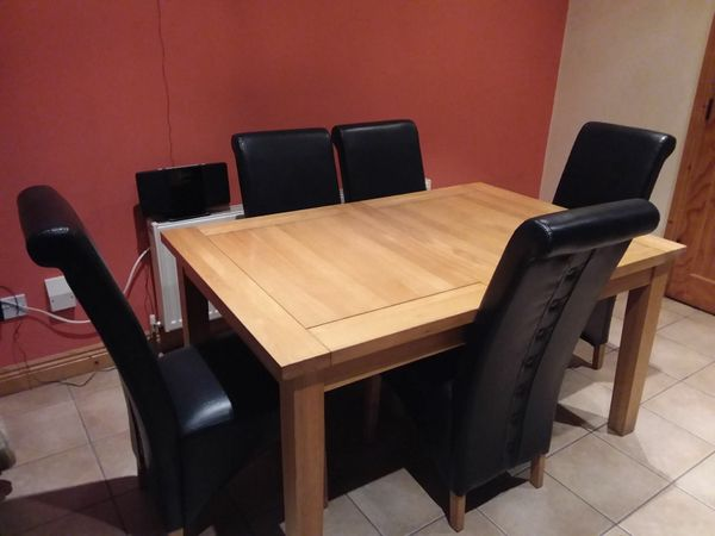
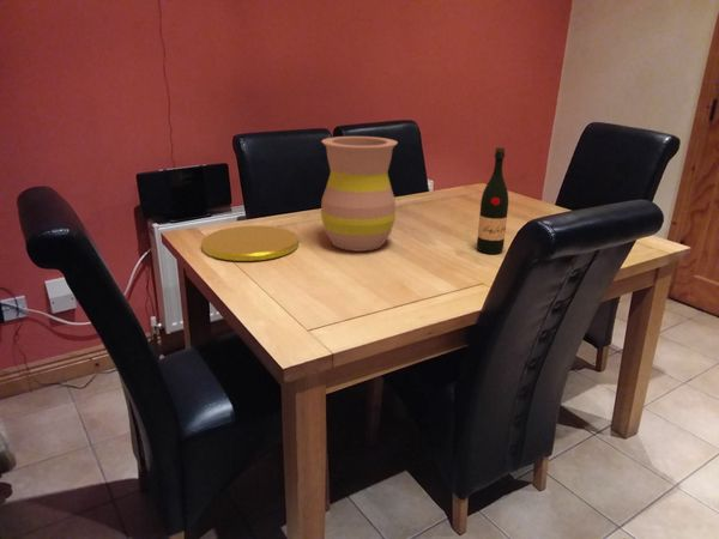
+ plate [200,224,300,262]
+ wine bottle [476,146,509,255]
+ vase [320,135,399,253]
